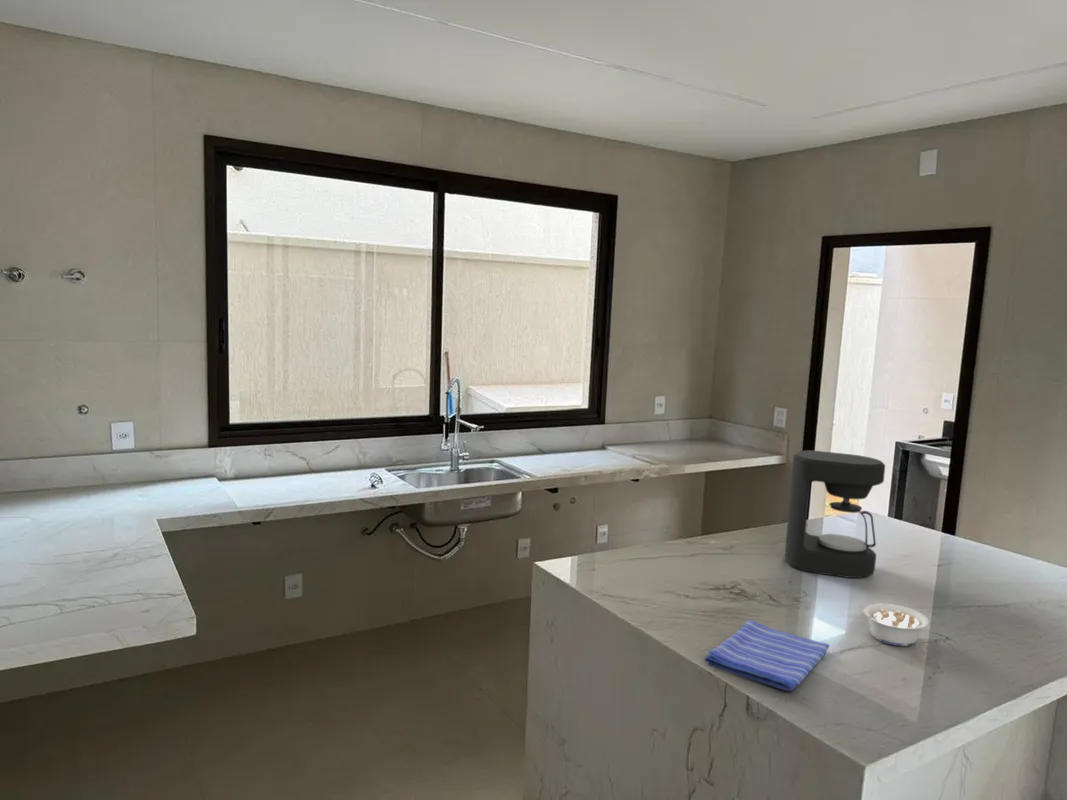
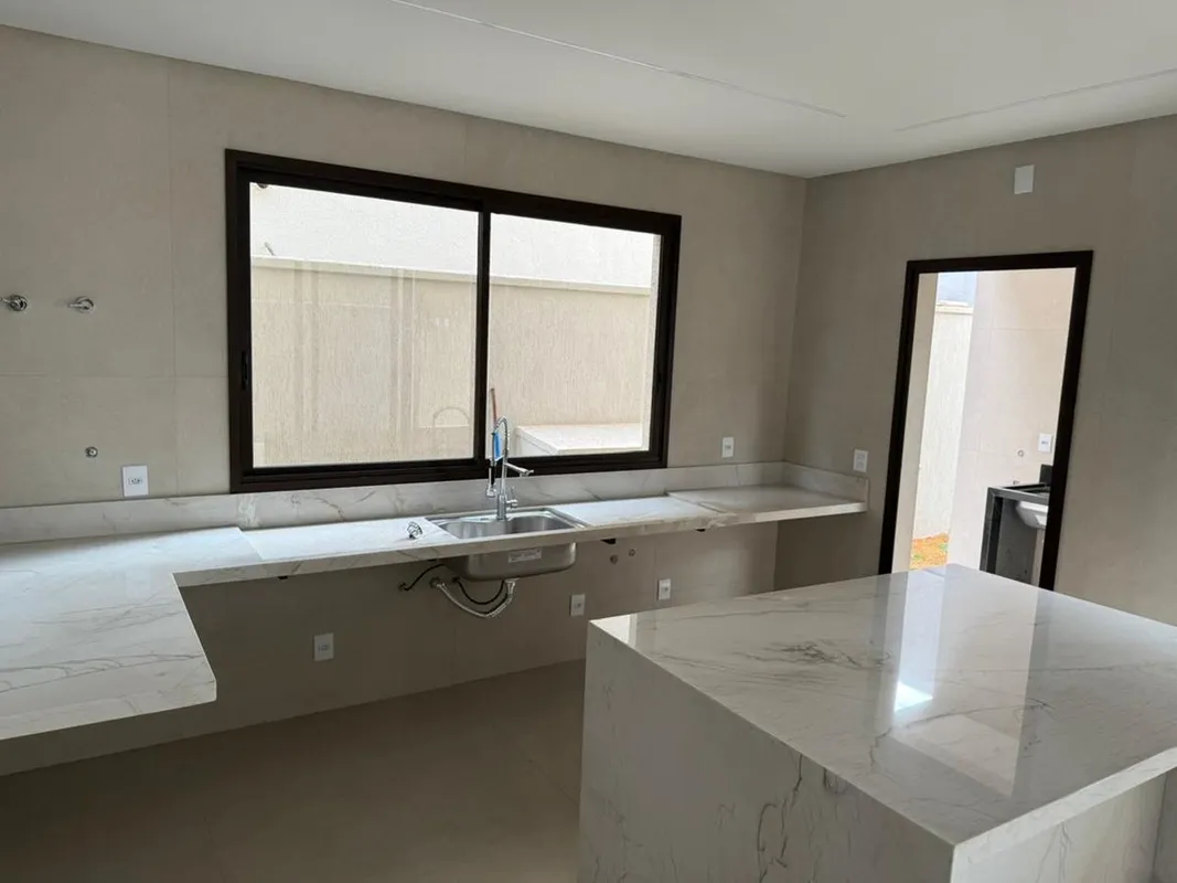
- coffee maker [784,449,886,579]
- legume [856,603,930,647]
- dish towel [703,618,830,692]
